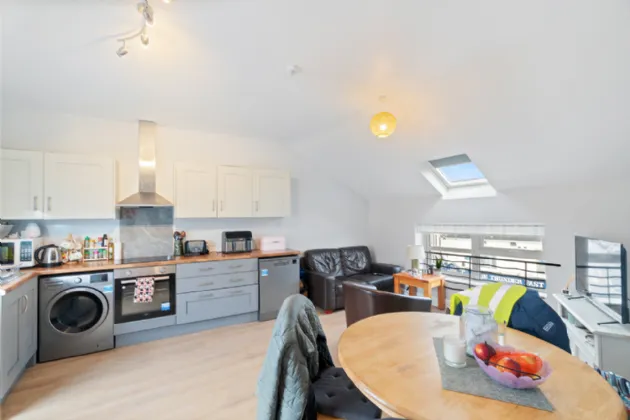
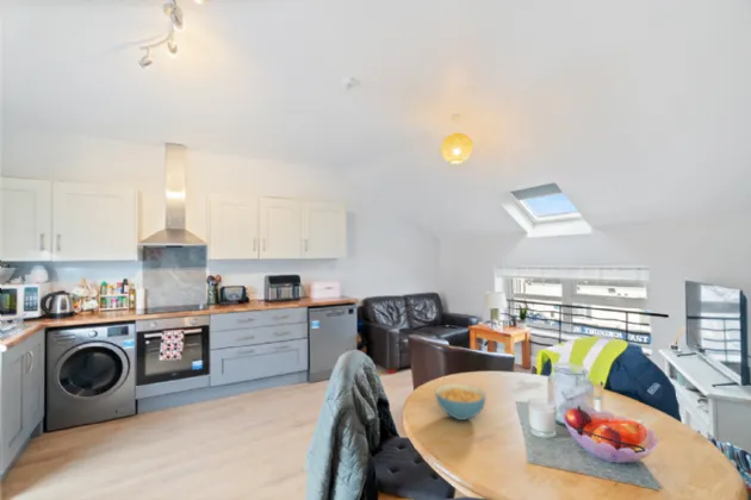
+ cereal bowl [434,382,488,421]
